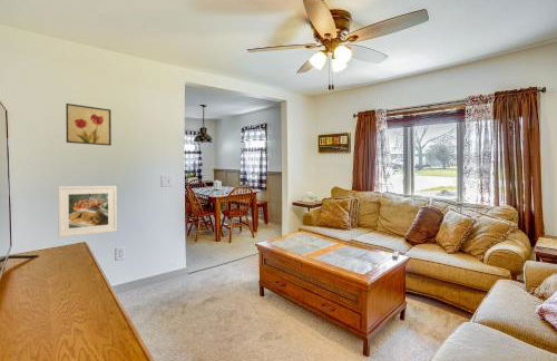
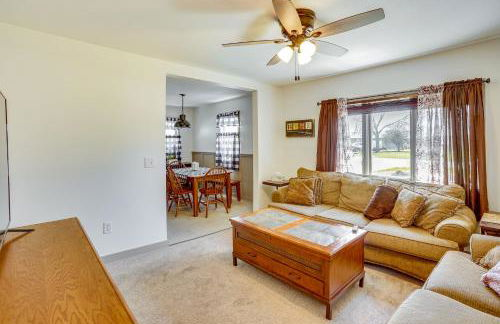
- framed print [57,185,118,238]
- wall art [65,103,113,147]
